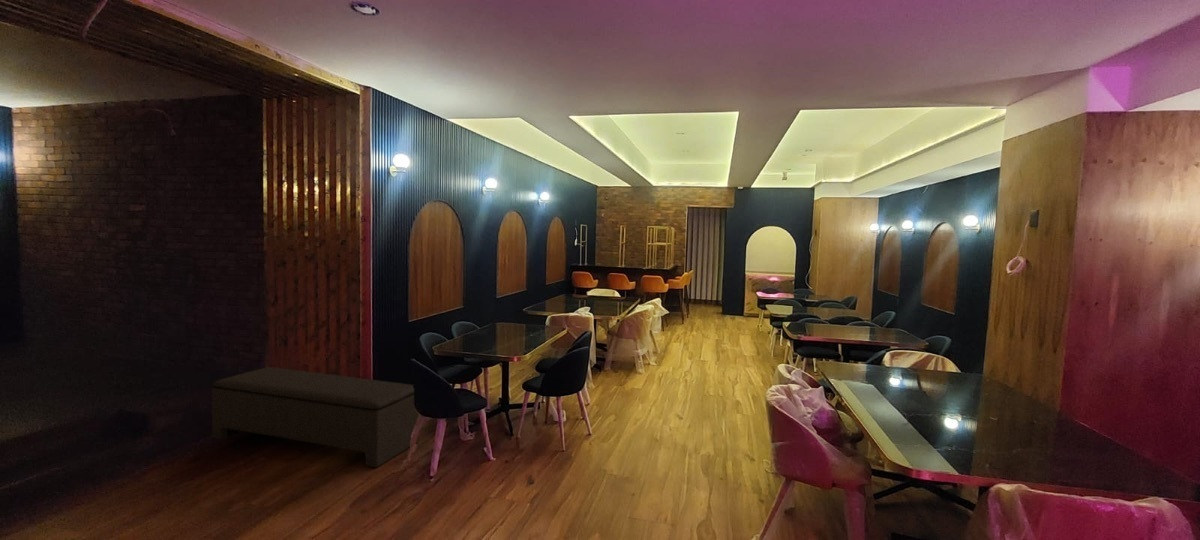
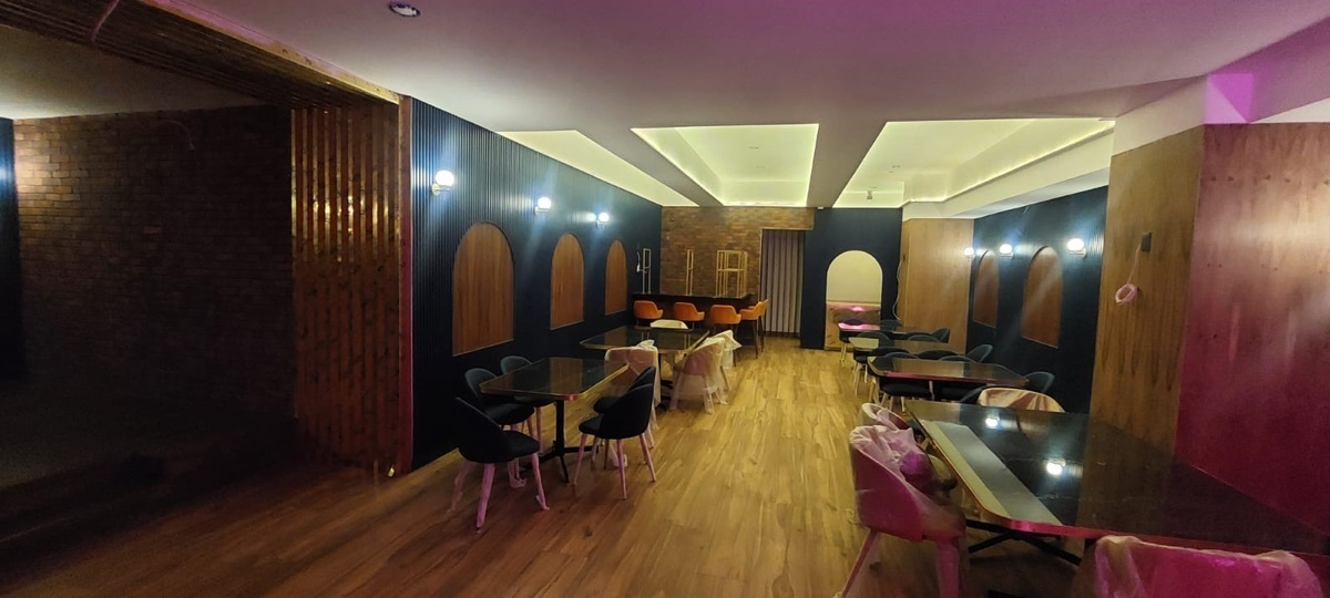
- bench [211,366,420,468]
